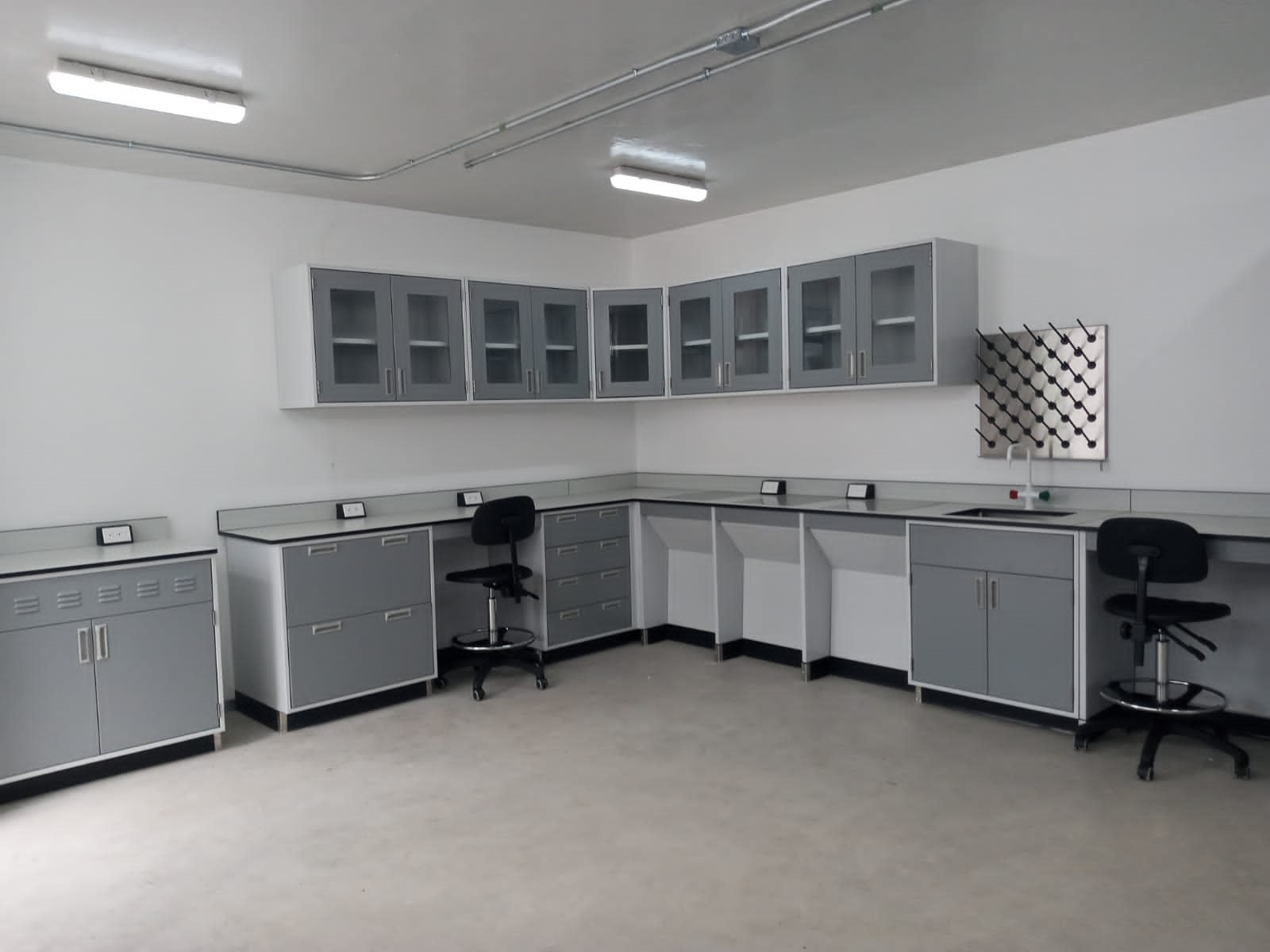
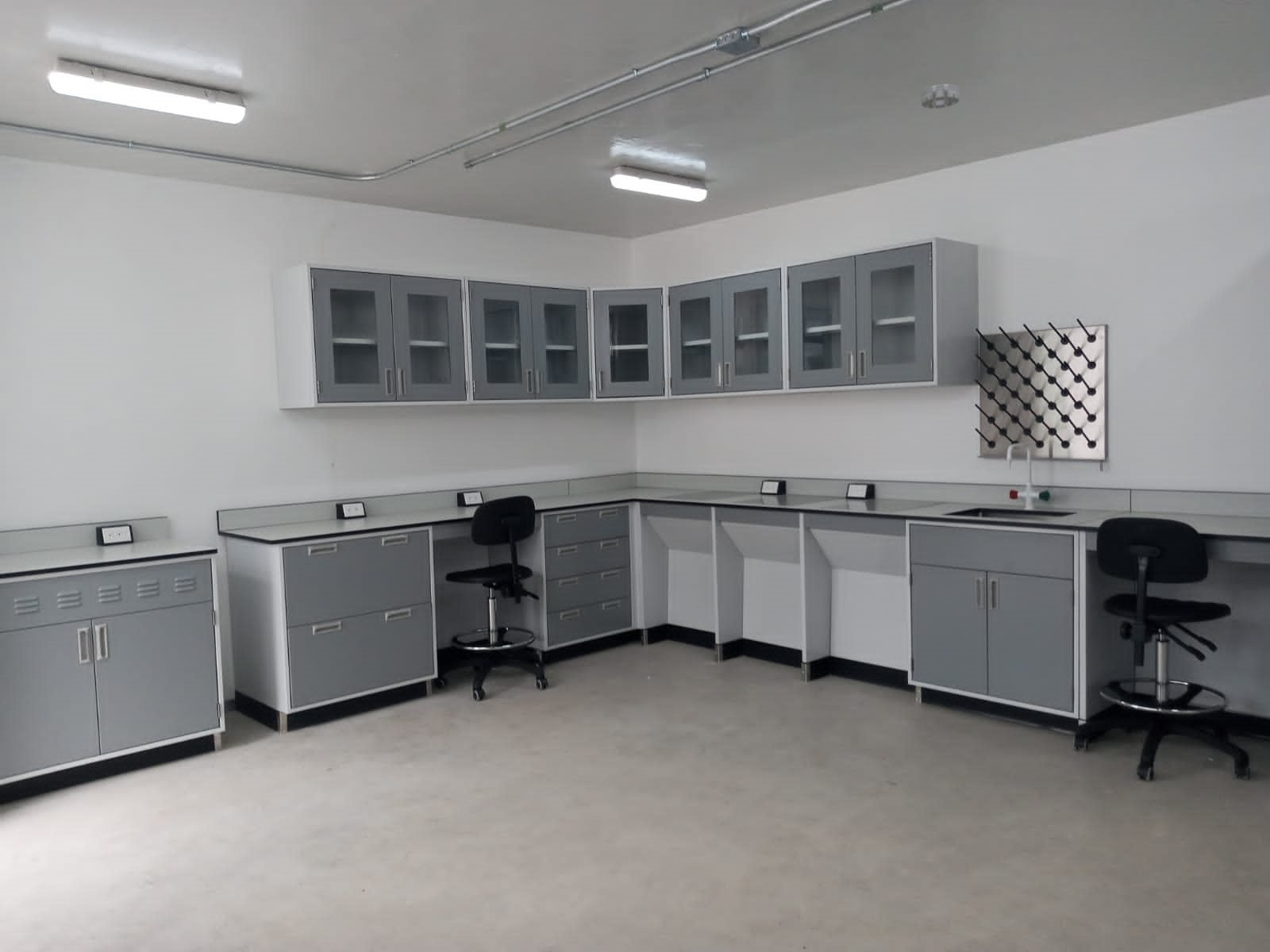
+ smoke detector [921,83,960,109]
